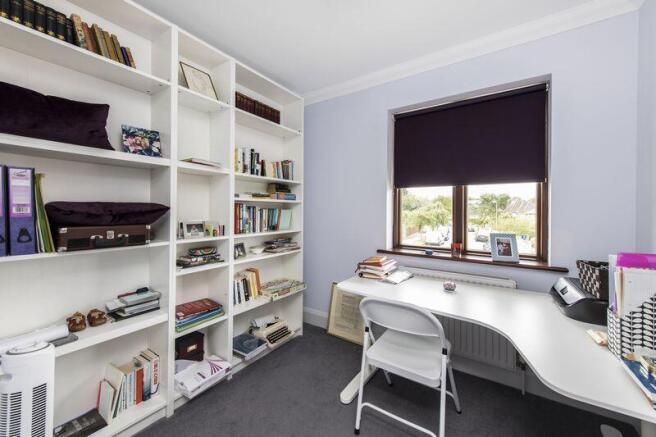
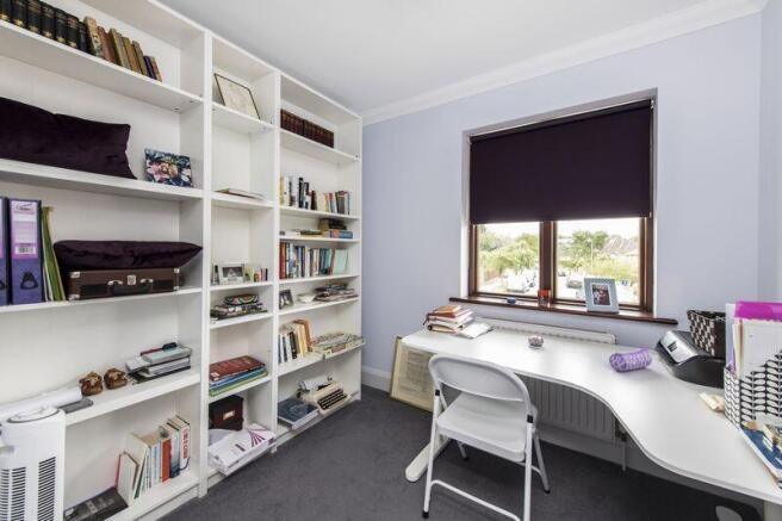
+ pencil case [608,347,653,372]
